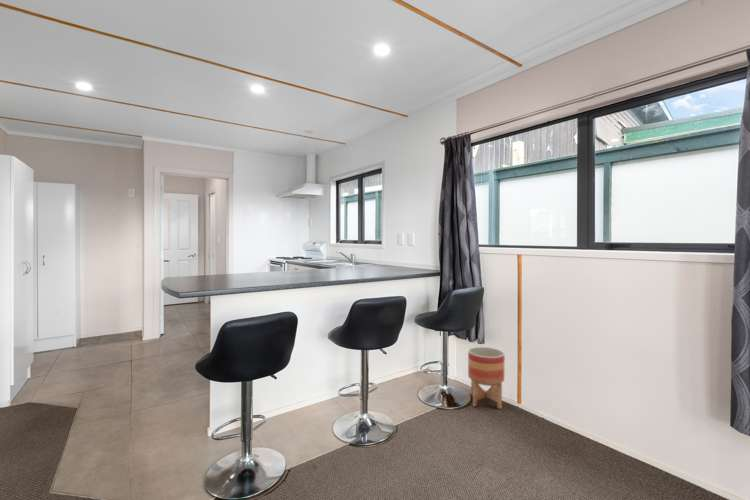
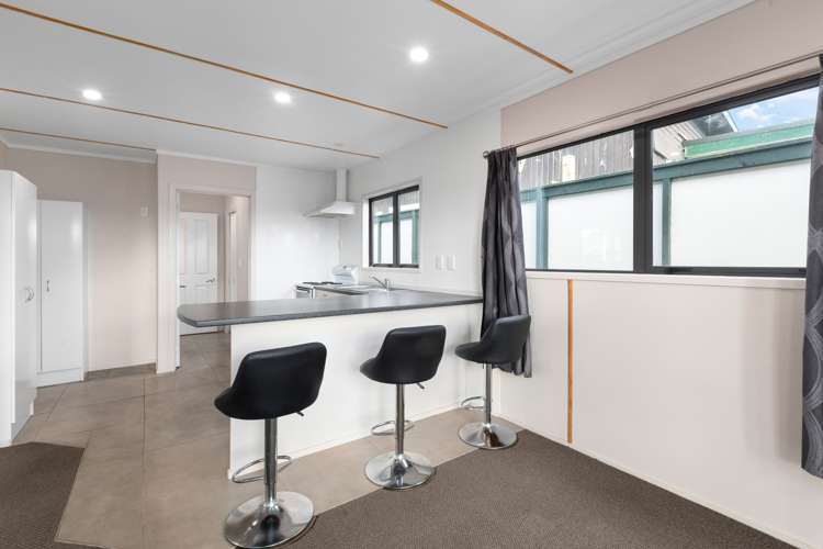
- planter [467,346,506,410]
